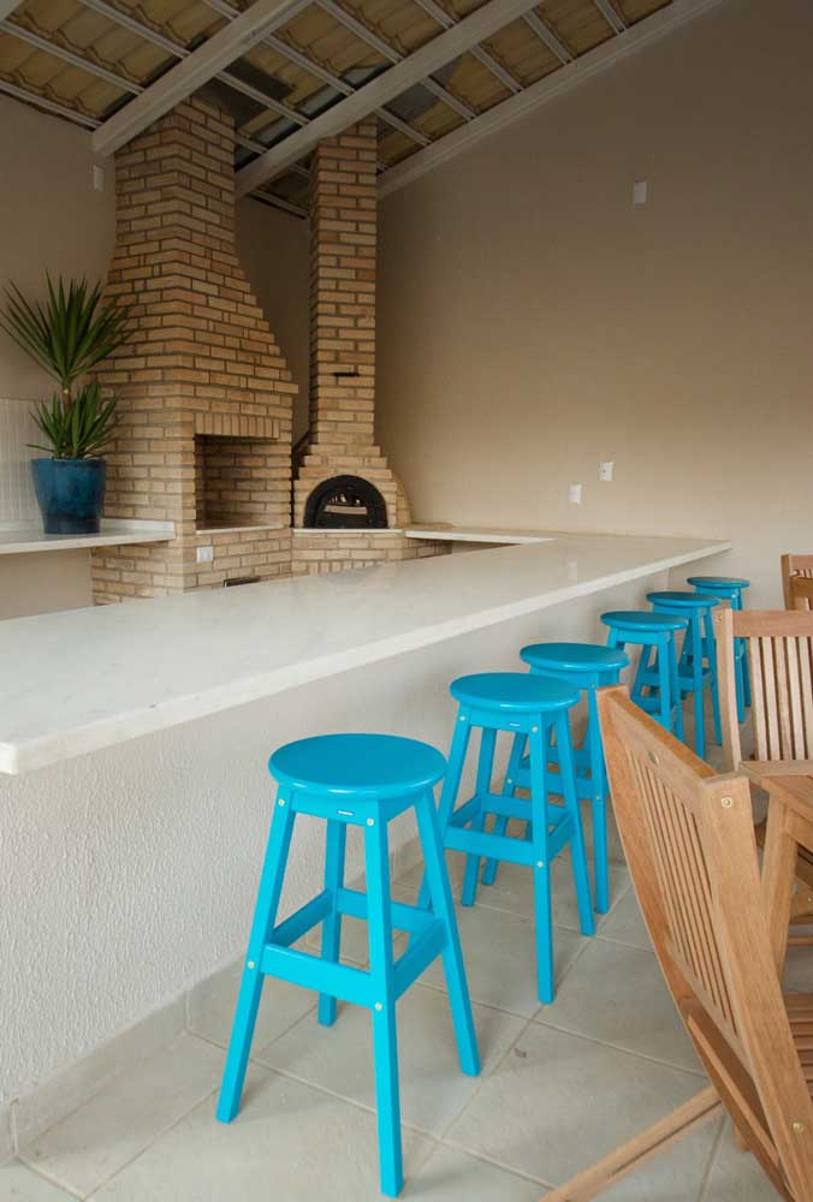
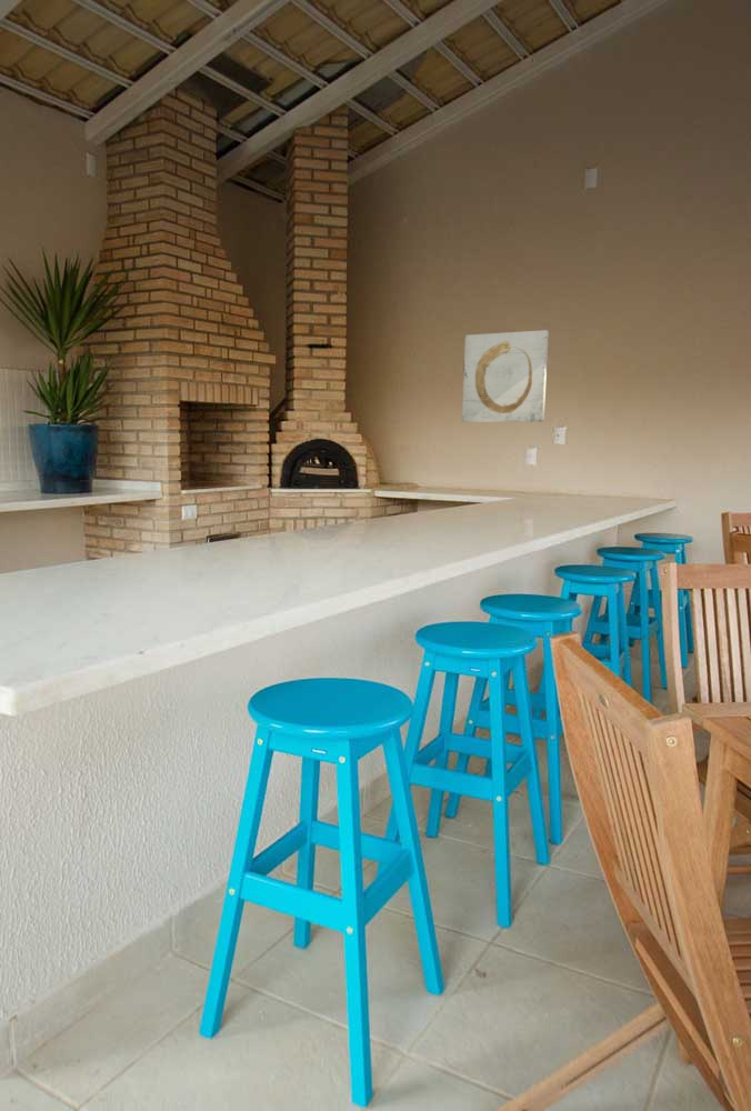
+ wall art [461,329,550,423]
